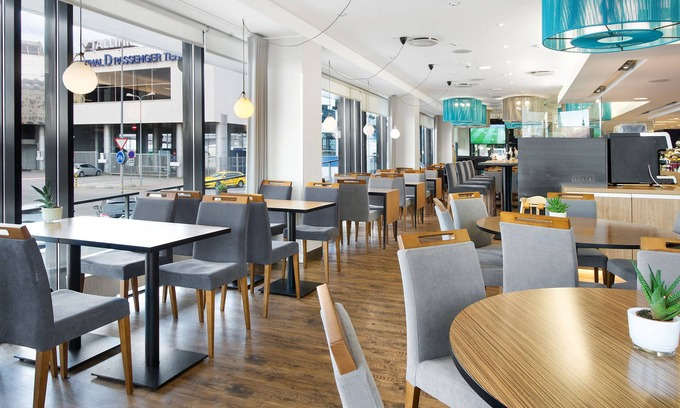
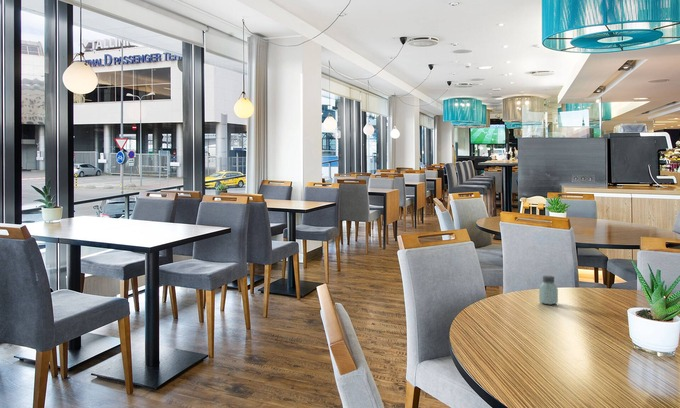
+ saltshaker [538,275,559,306]
